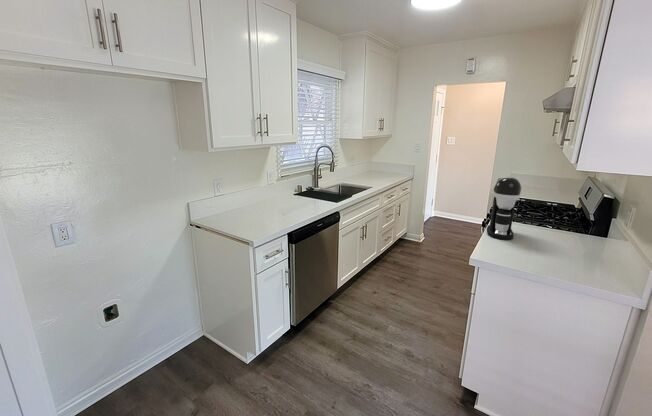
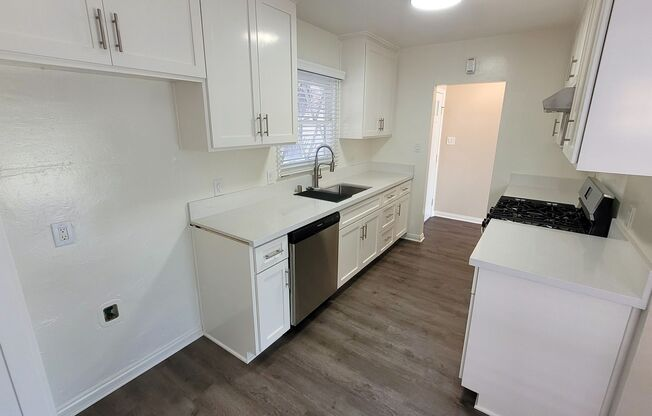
- coffee maker [486,176,522,240]
